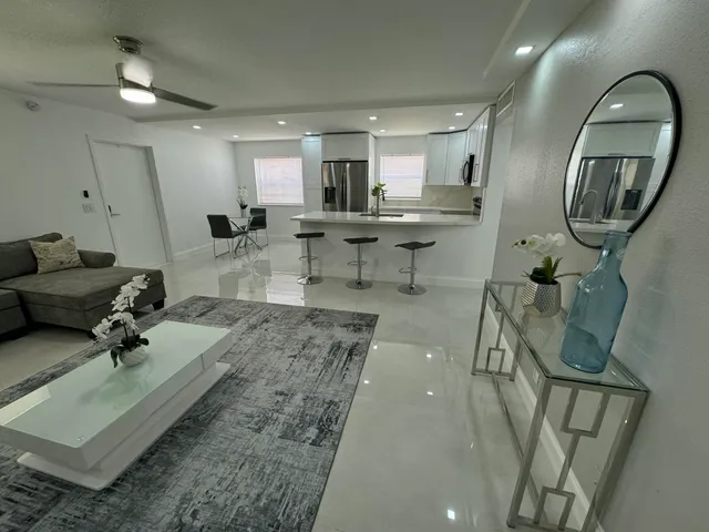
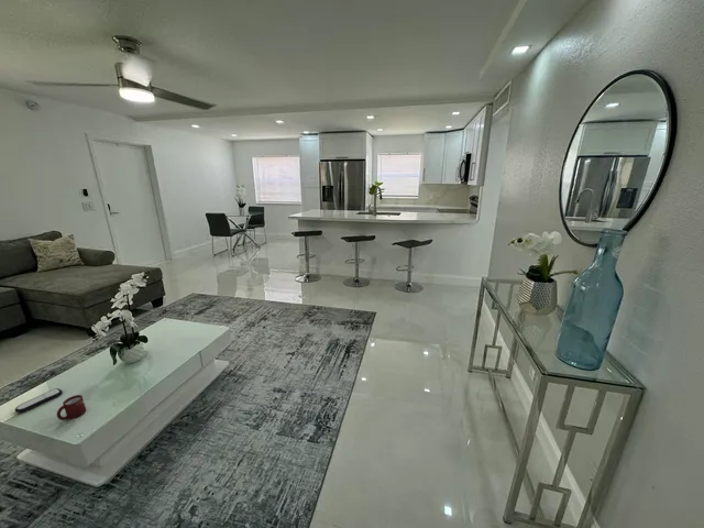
+ remote control [14,387,64,414]
+ cup [56,394,87,421]
